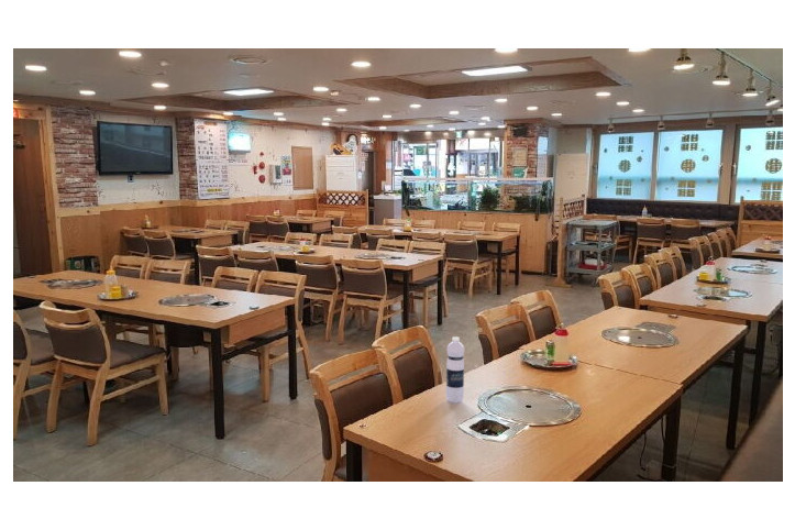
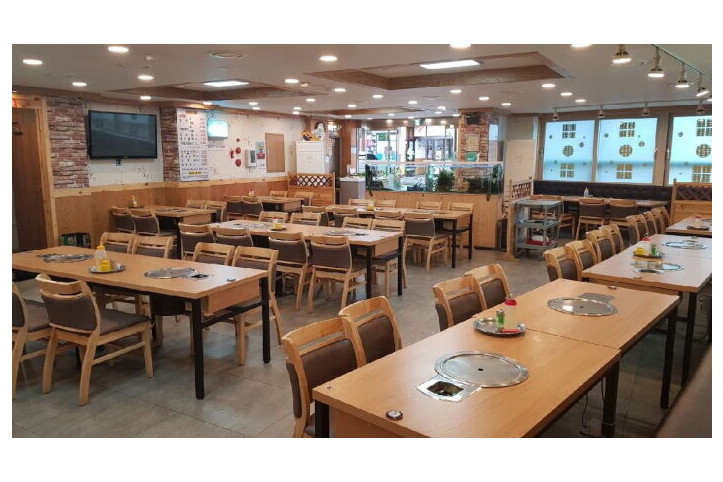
- water bottle [445,335,465,404]
